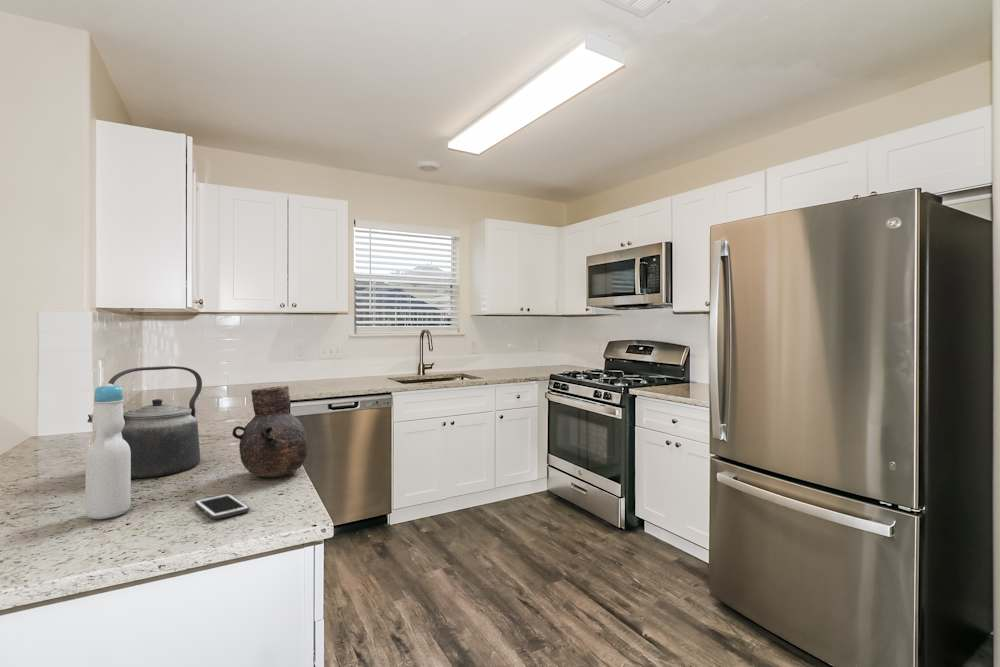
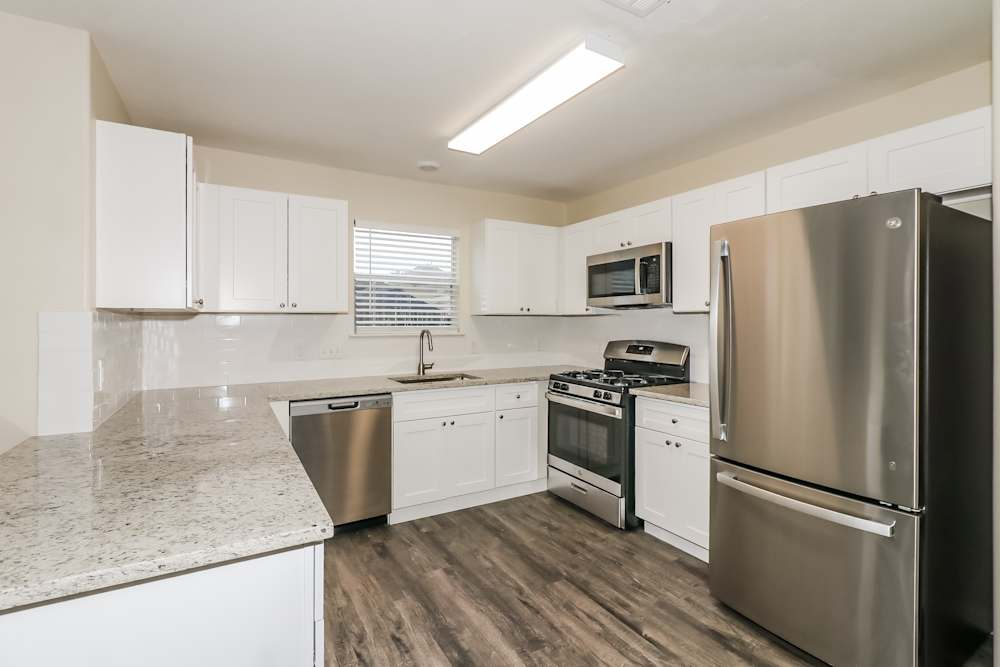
- bottle [84,383,132,520]
- cell phone [193,493,250,520]
- kettle [87,365,203,479]
- vase [231,385,309,478]
